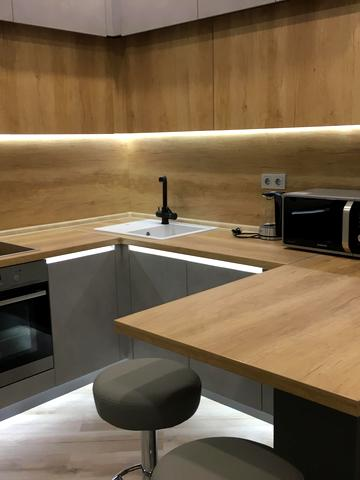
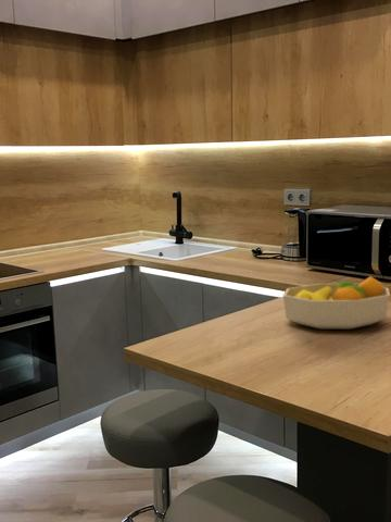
+ fruit bowl [282,275,391,330]
